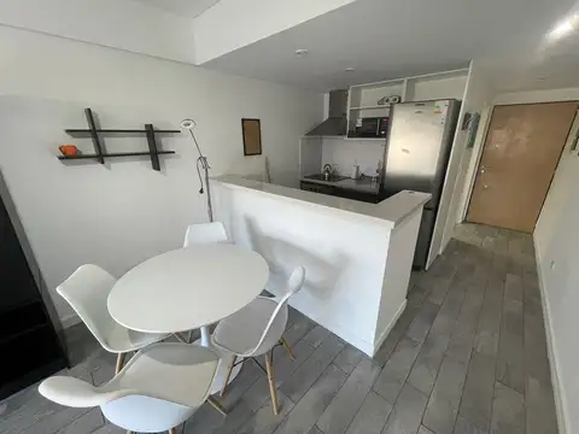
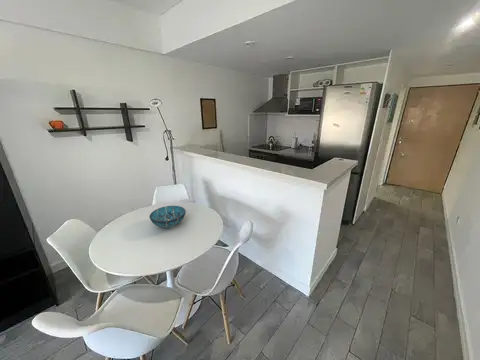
+ decorative bowl [149,205,187,229]
